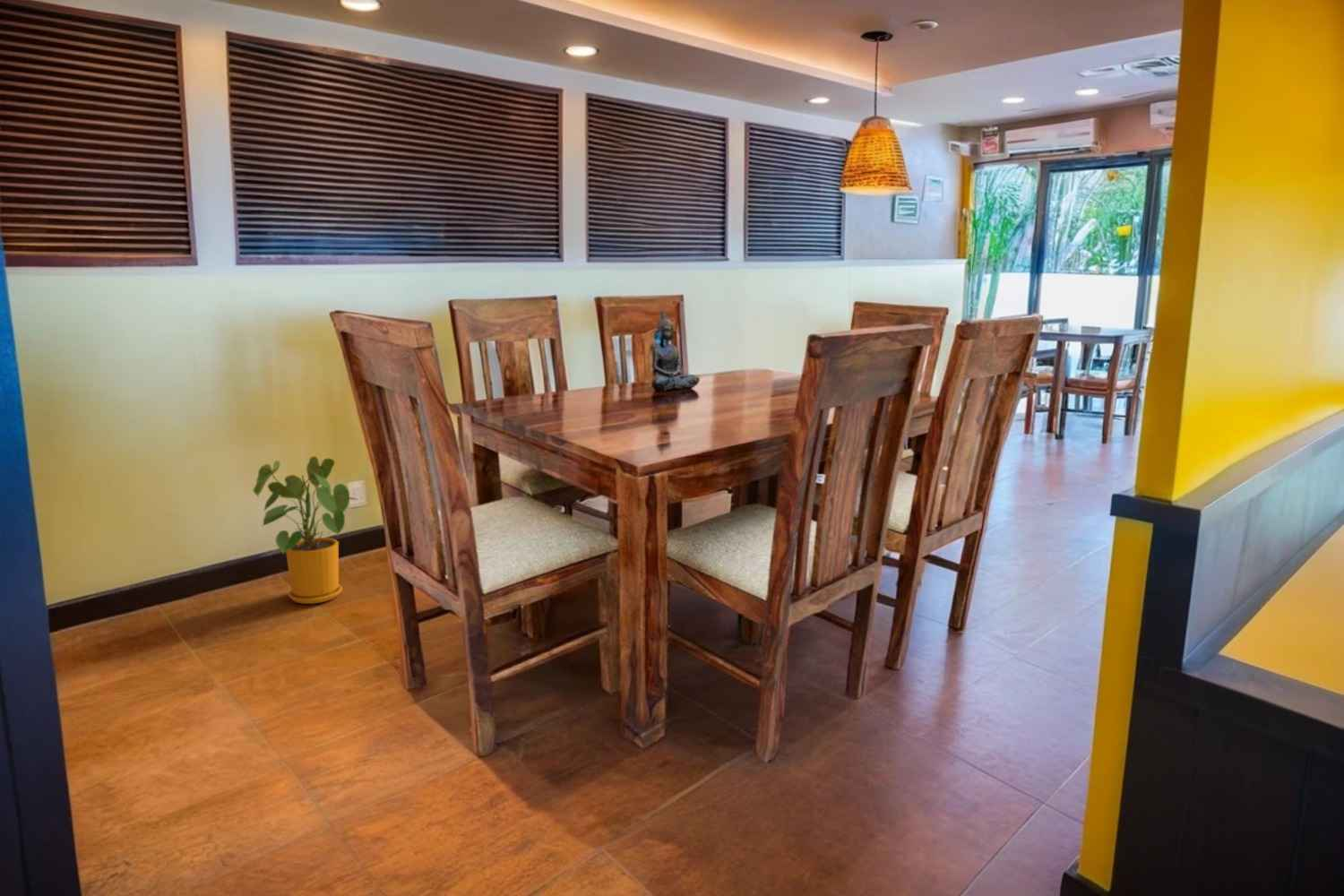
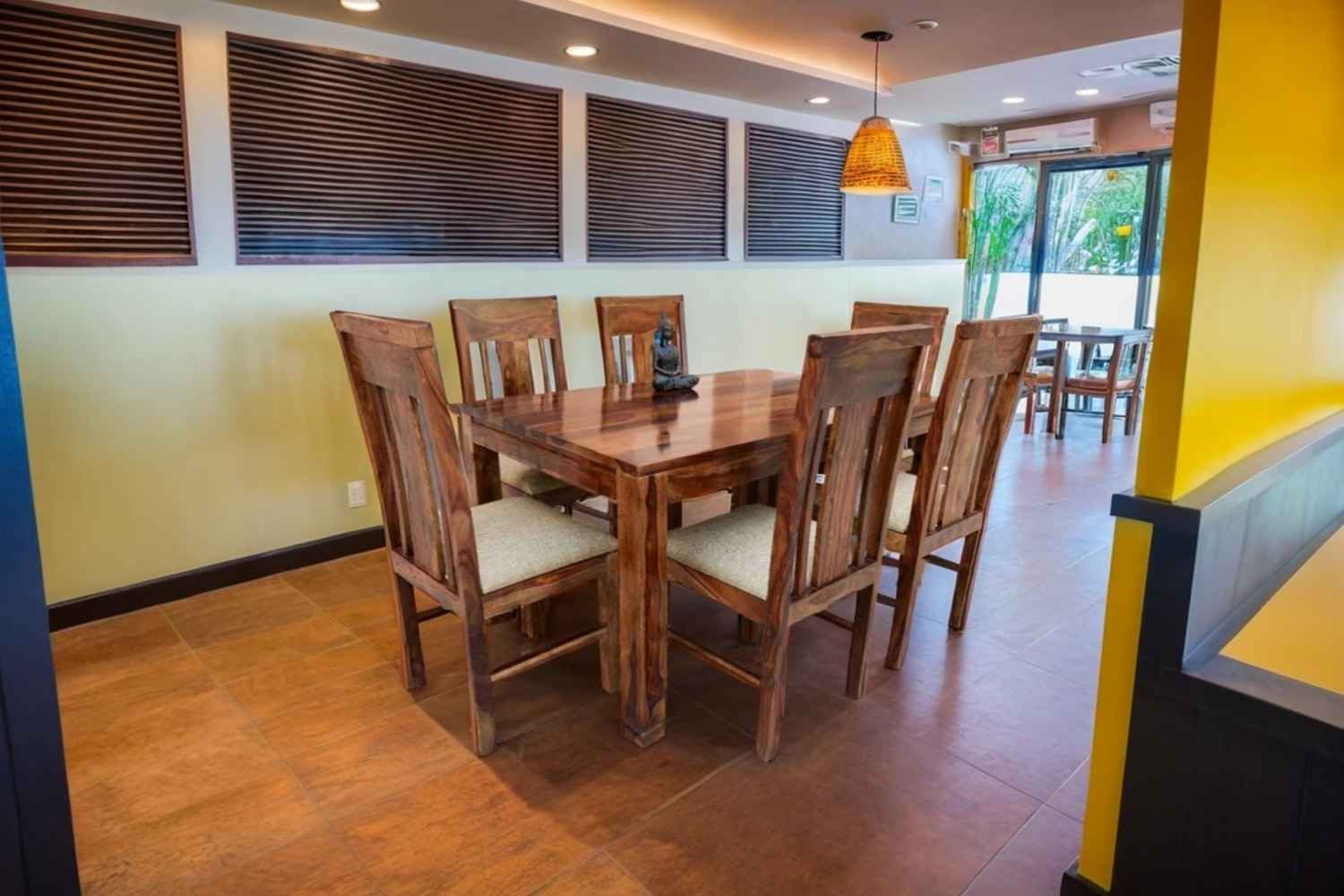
- house plant [253,455,359,605]
